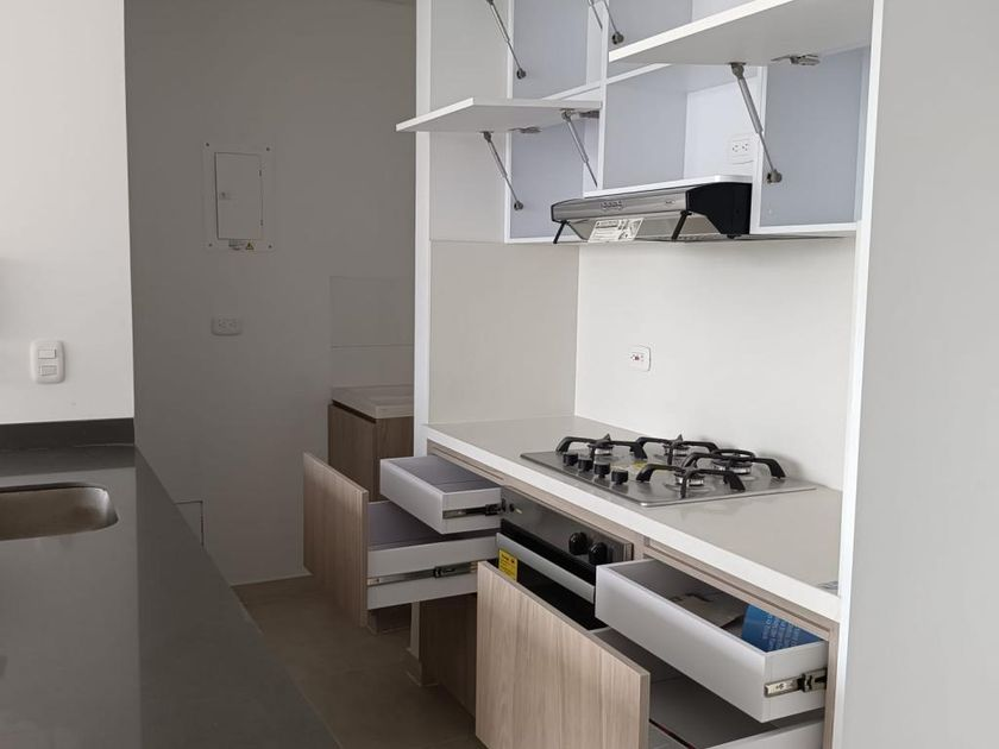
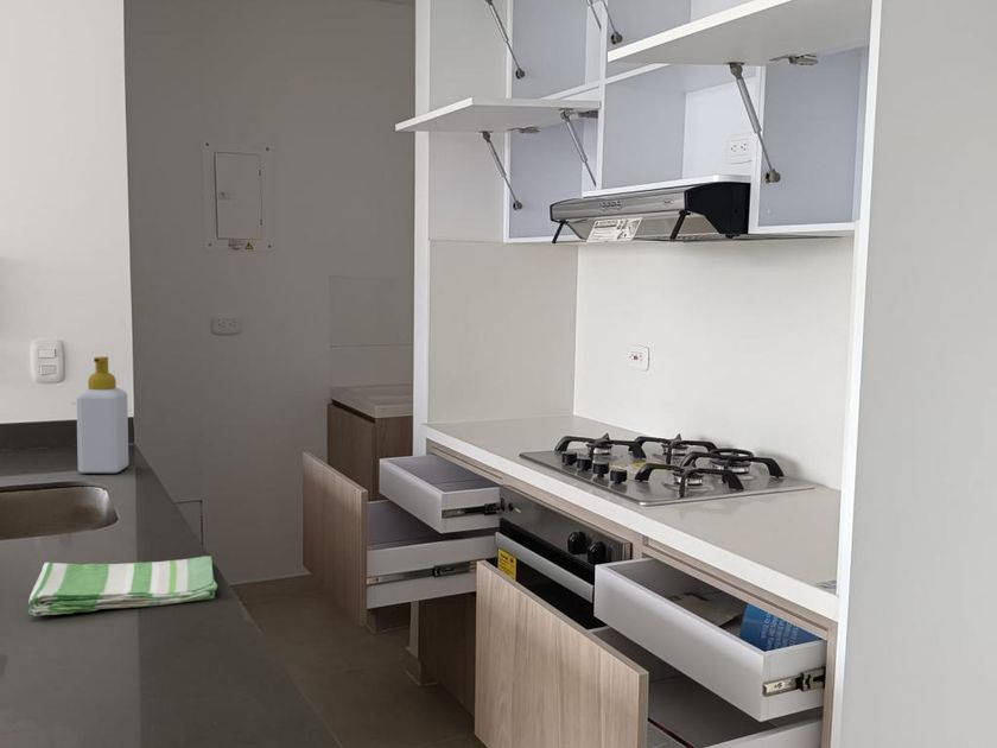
+ soap bottle [75,355,129,474]
+ dish towel [27,554,218,617]
